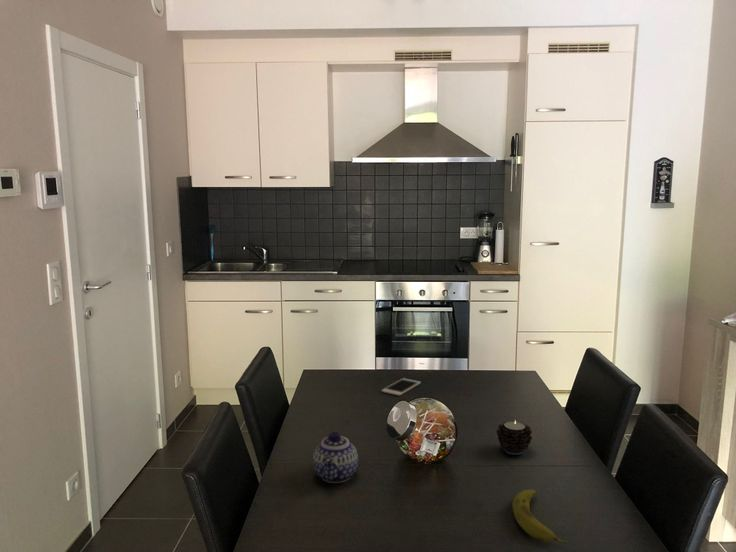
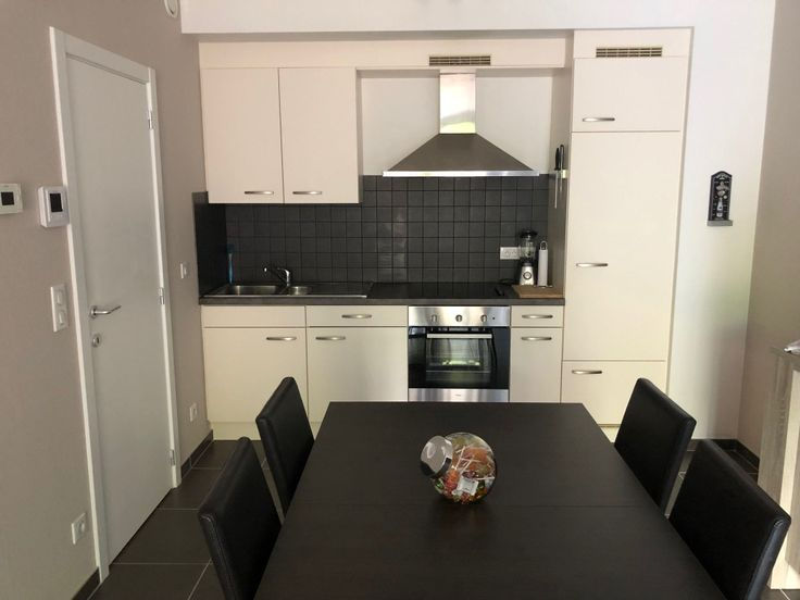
- teapot [312,431,359,484]
- candle [495,419,533,456]
- cell phone [381,377,422,397]
- fruit [511,489,568,545]
